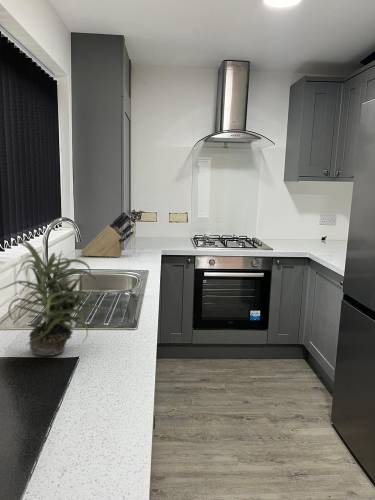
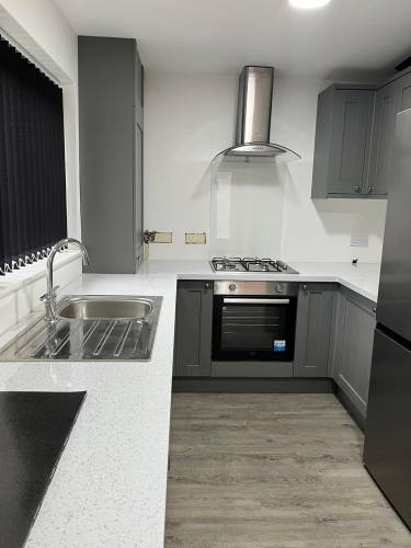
- knife block [80,210,136,258]
- potted plant [0,239,107,357]
